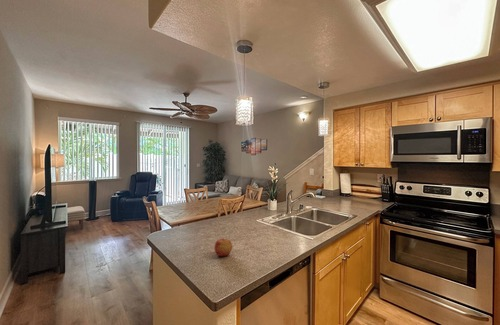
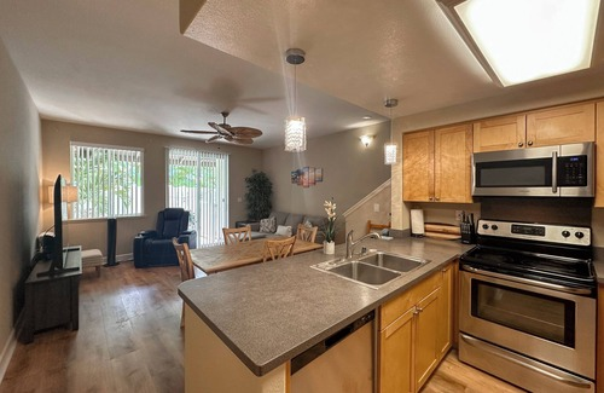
- apple [213,236,233,257]
